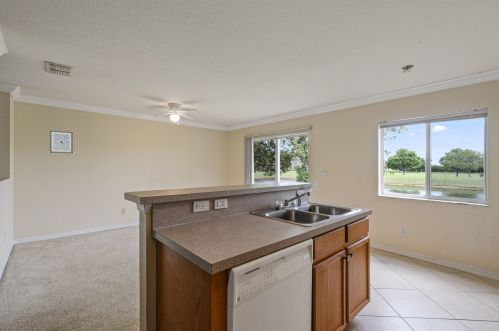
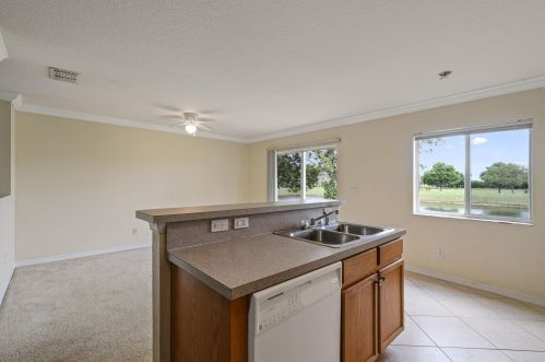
- wall art [49,129,74,154]
